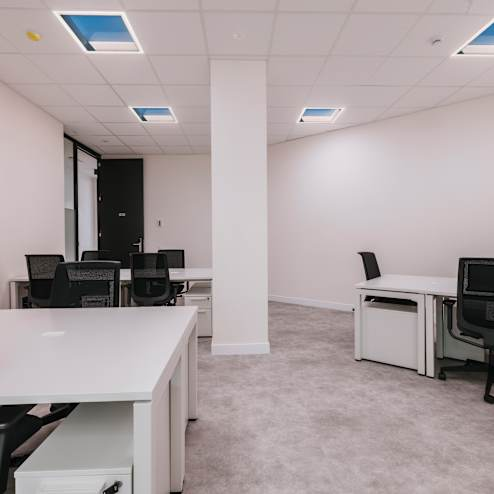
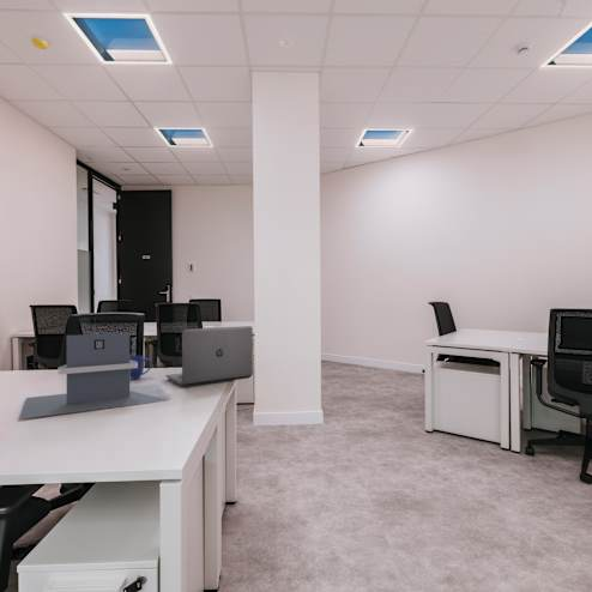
+ laptop [164,325,254,387]
+ mug [129,355,153,380]
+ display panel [18,332,169,421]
